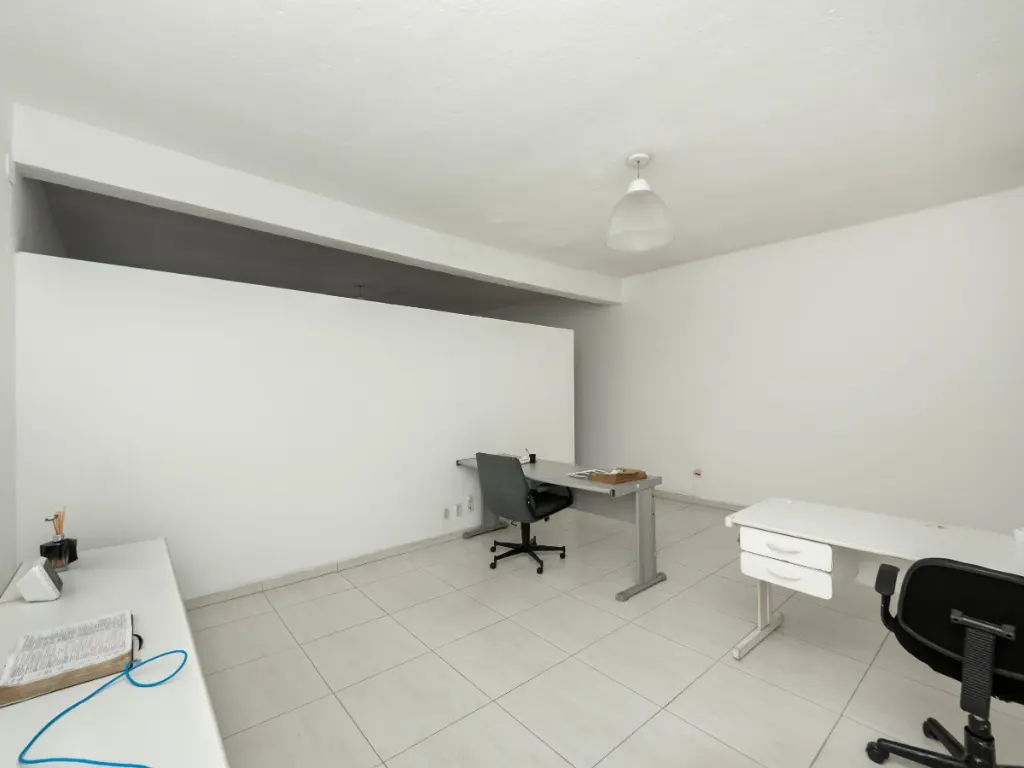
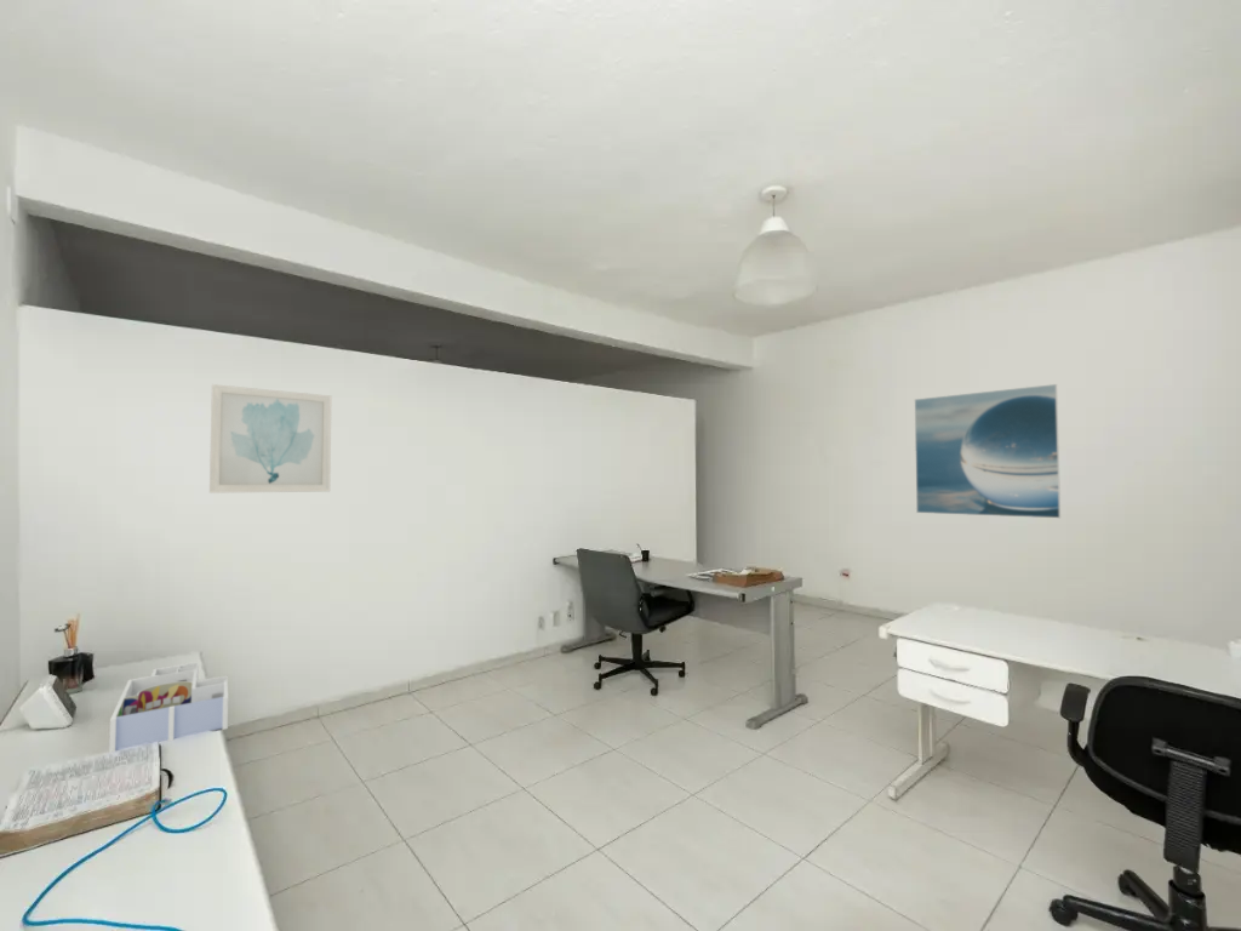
+ wall art [208,383,333,495]
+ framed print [914,383,1062,519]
+ desk organizer [108,661,229,754]
